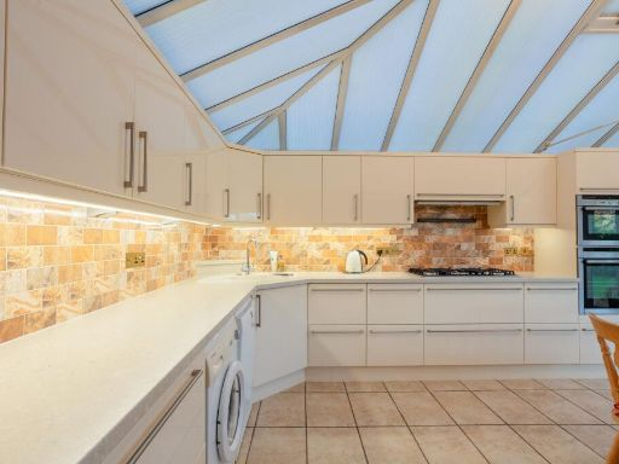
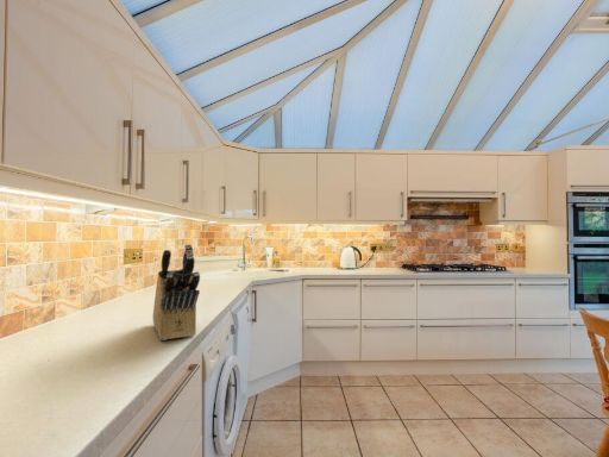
+ knife block [152,243,201,342]
